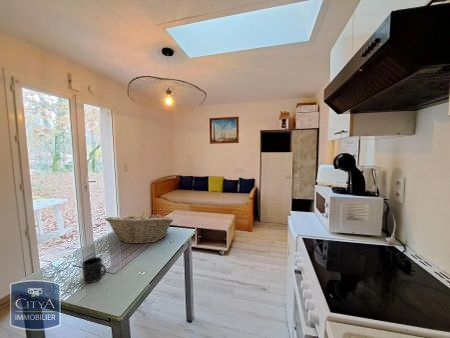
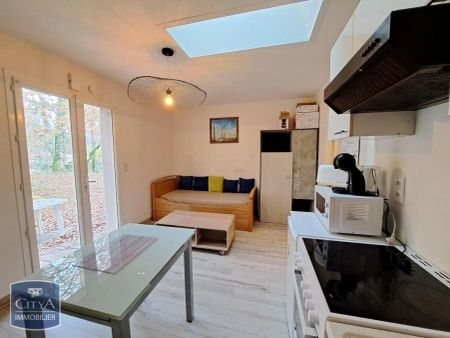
- fruit basket [104,212,175,245]
- mug [81,256,107,285]
